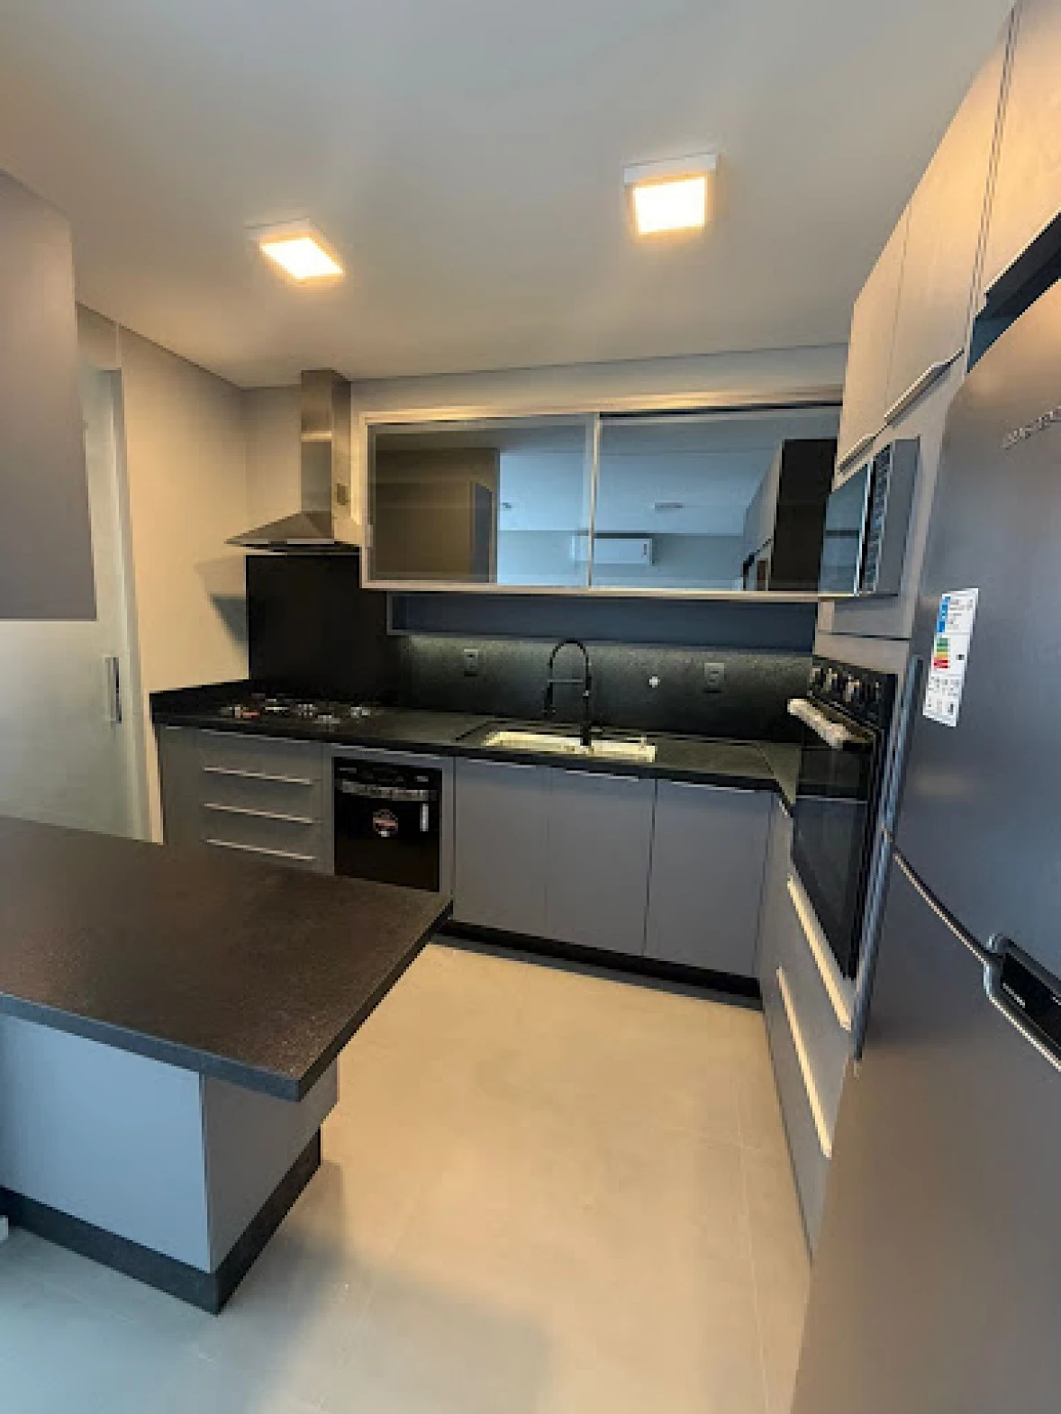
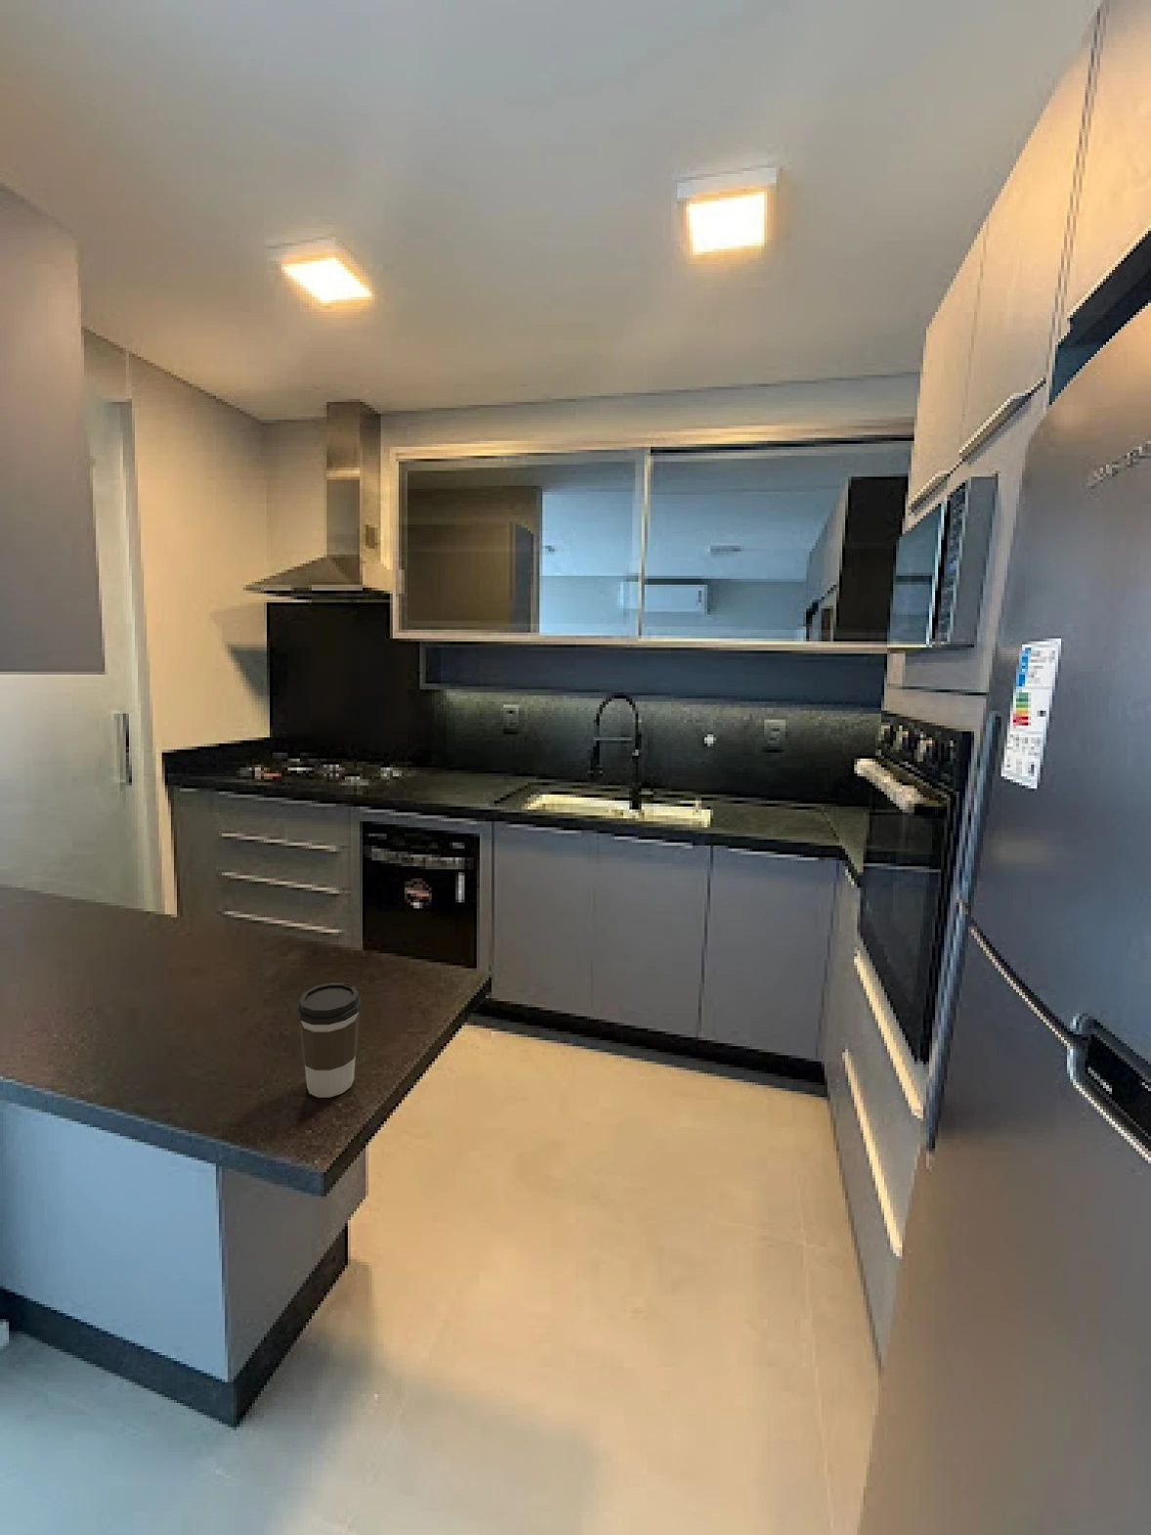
+ coffee cup [296,982,363,1098]
